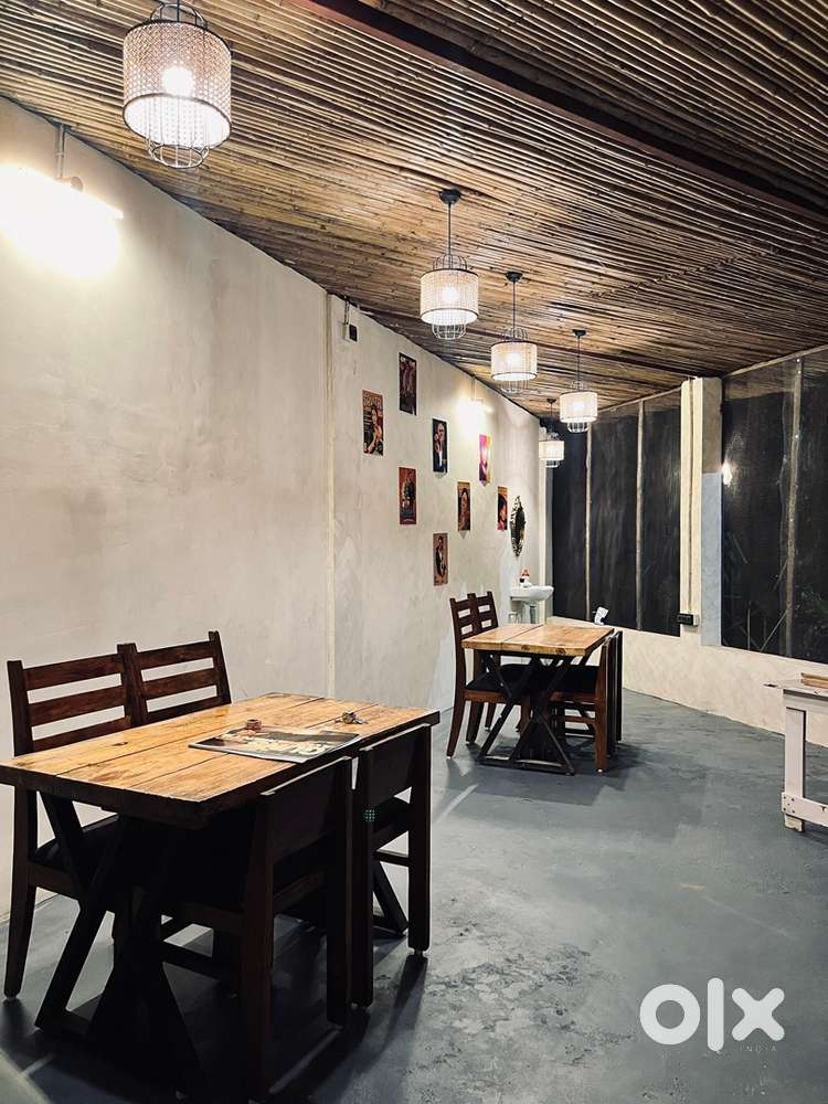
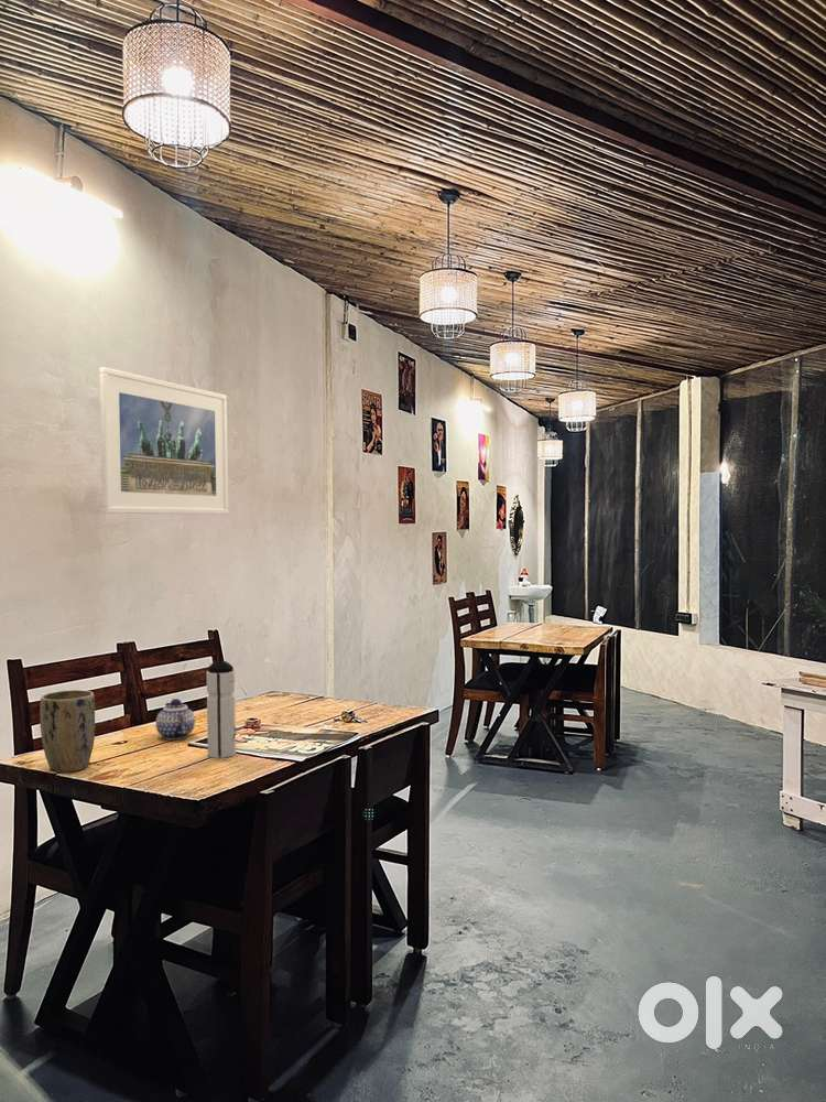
+ teapot [155,698,196,741]
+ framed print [98,366,229,516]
+ water bottle [206,657,237,759]
+ plant pot [39,689,96,774]
